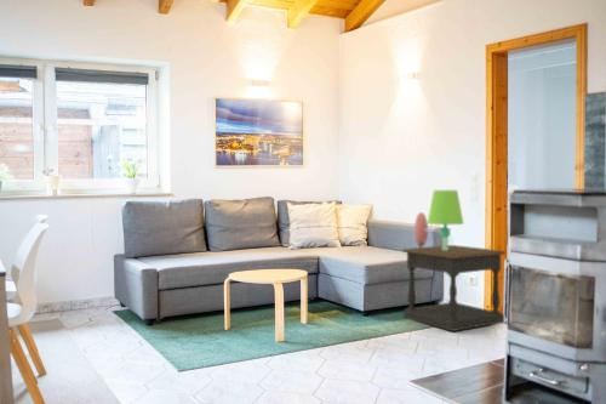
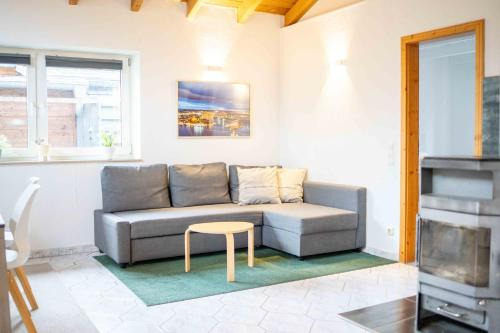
- lampshade [413,189,464,251]
- side table [401,244,507,332]
